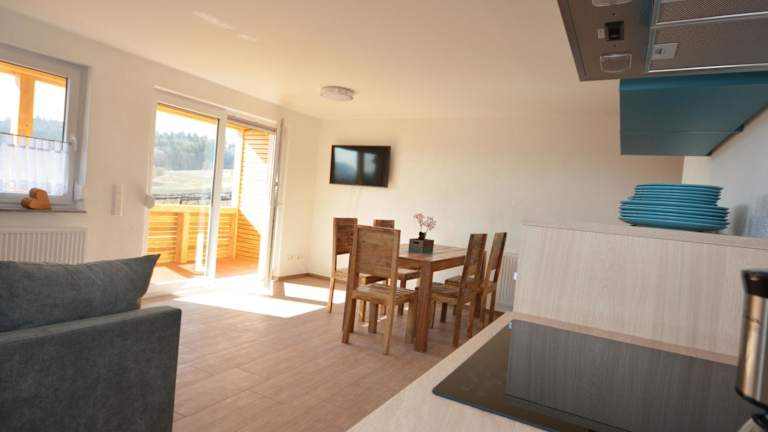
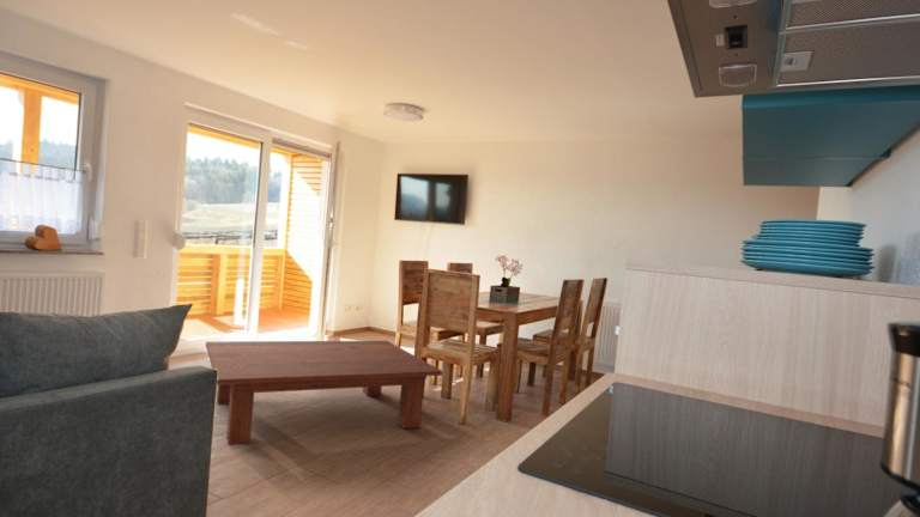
+ coffee table [205,340,444,446]
